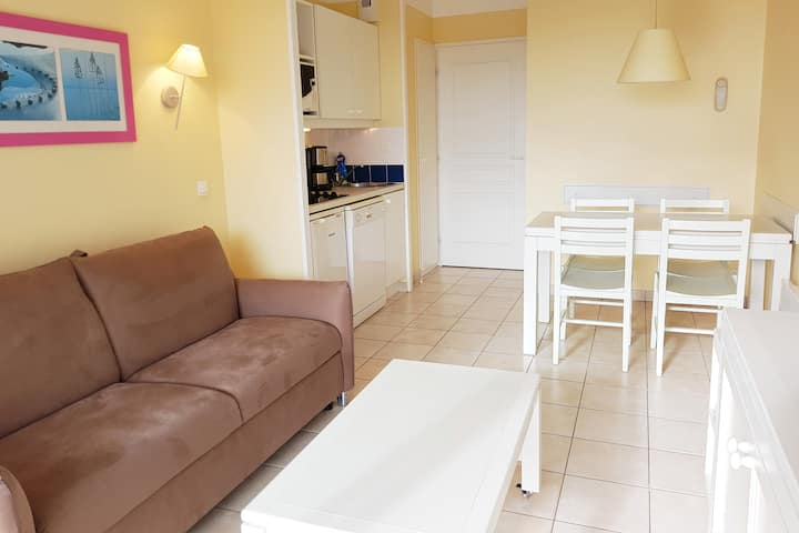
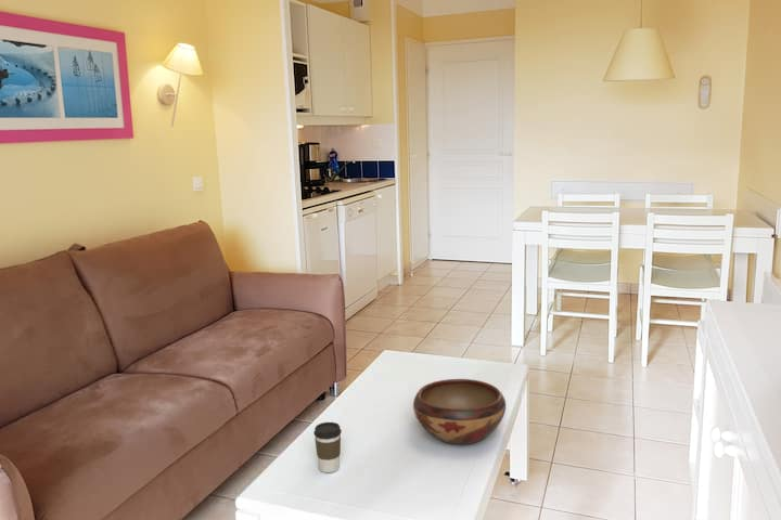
+ decorative bowl [412,378,507,445]
+ coffee cup [312,421,343,473]
